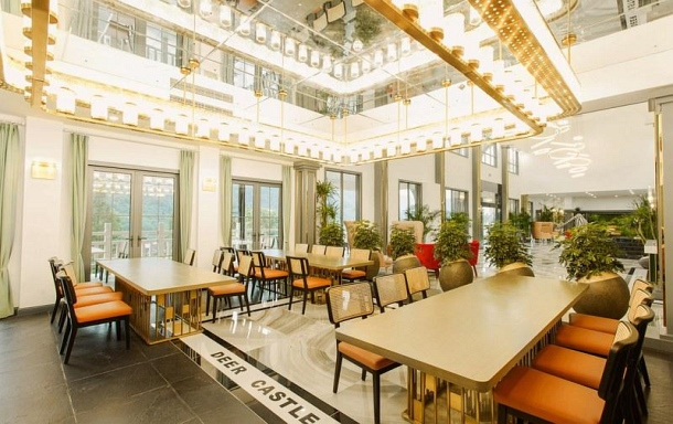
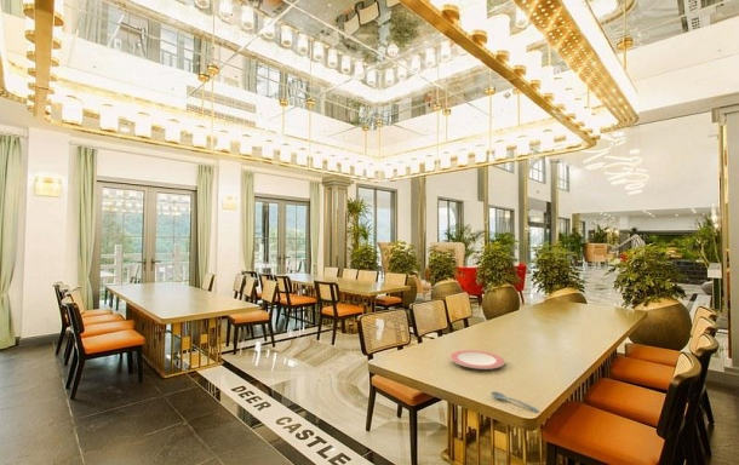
+ plate [449,349,505,371]
+ spoon [489,391,540,414]
